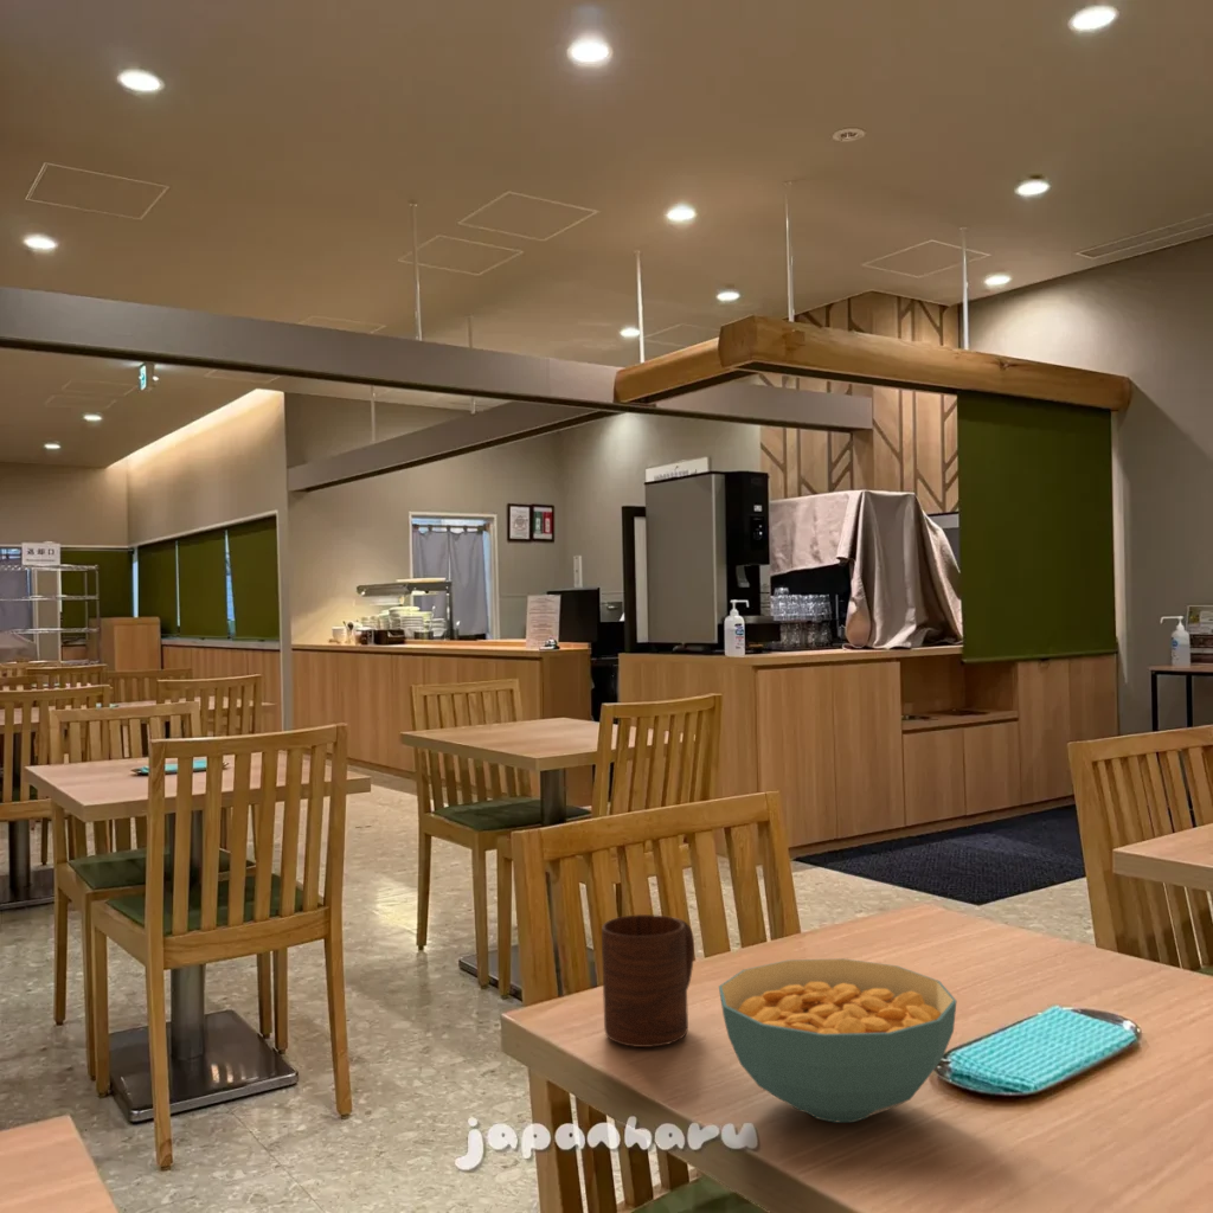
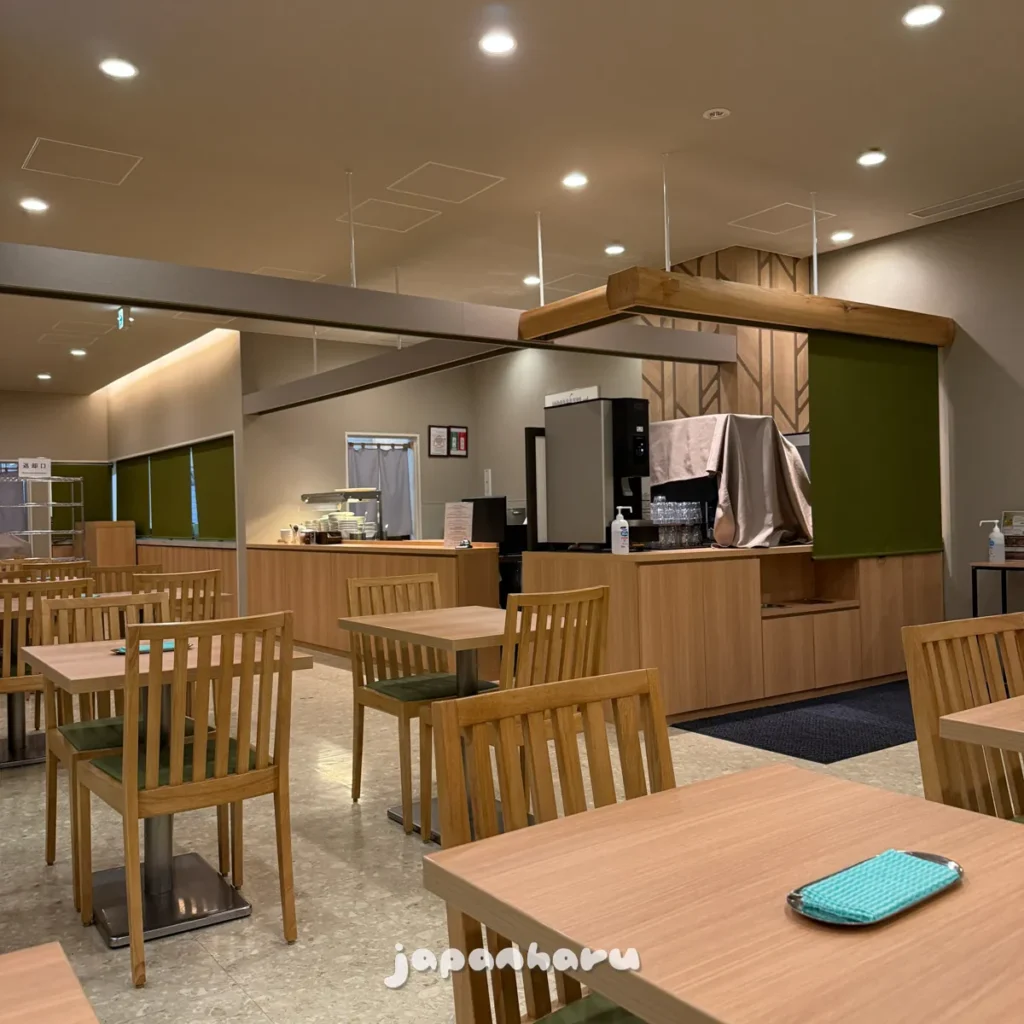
- cup [601,913,695,1048]
- cereal bowl [718,957,957,1124]
